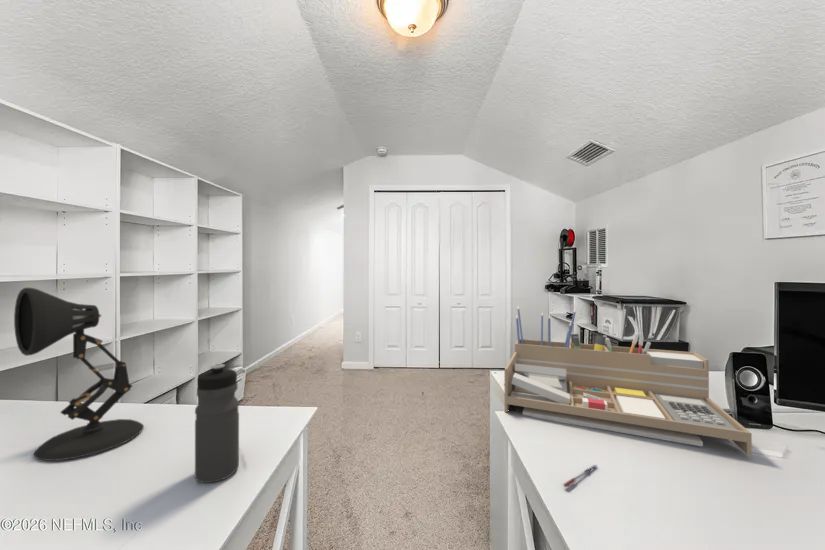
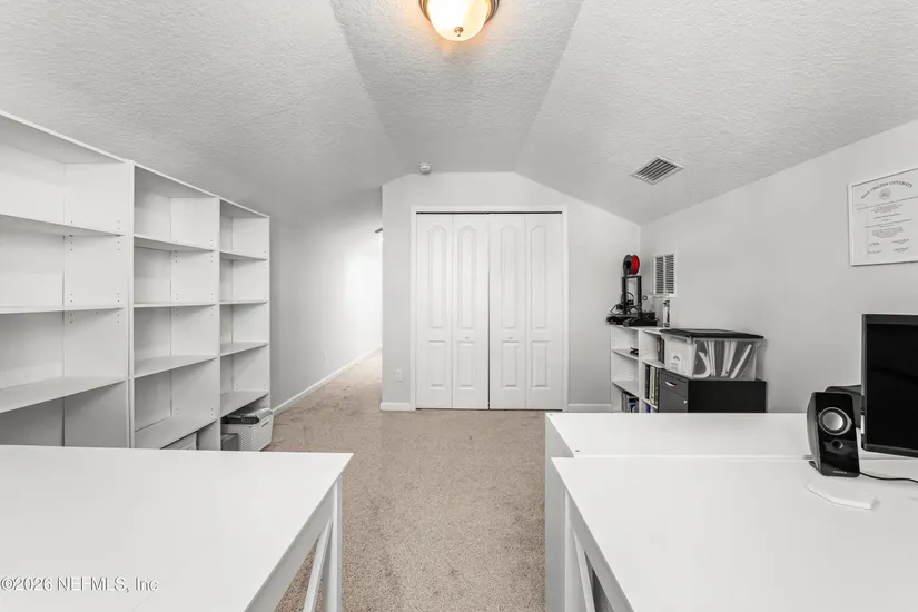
- desk lamp [13,287,145,462]
- pen [562,464,598,488]
- desk organizer [503,306,753,457]
- water bottle [194,363,240,484]
